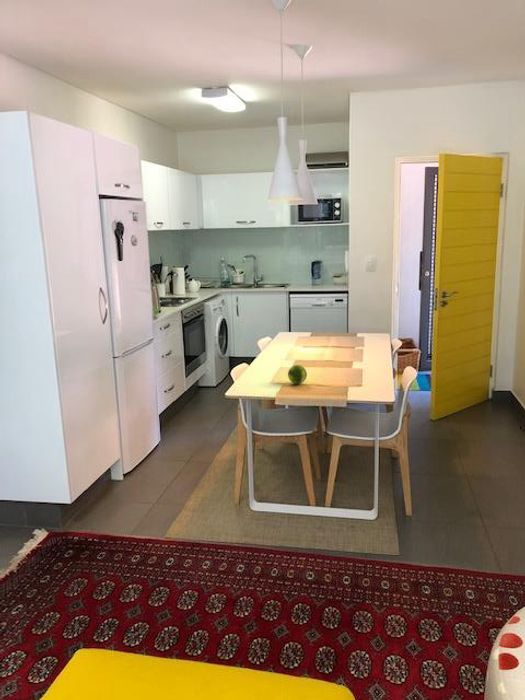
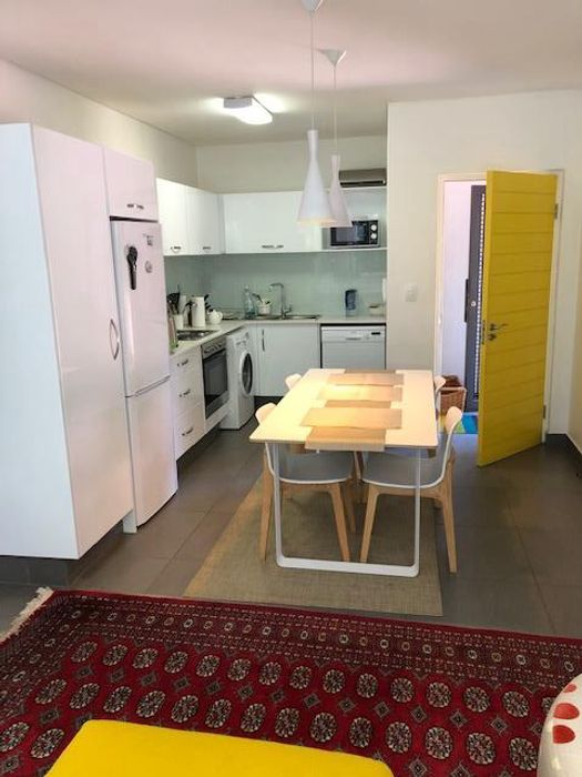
- fruit [287,364,308,385]
